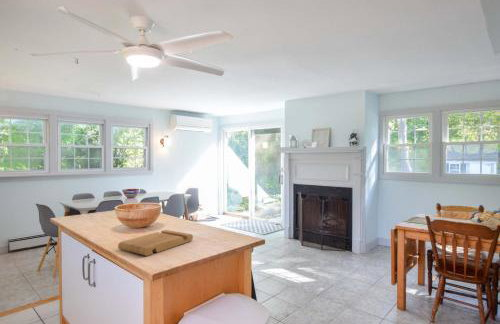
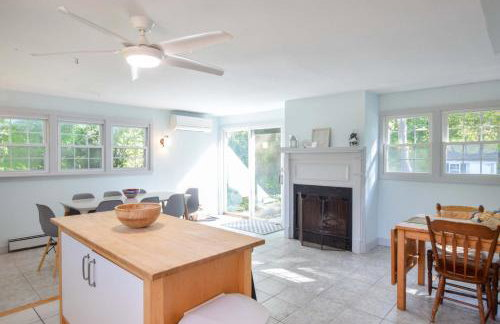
- cutting board [117,229,194,257]
